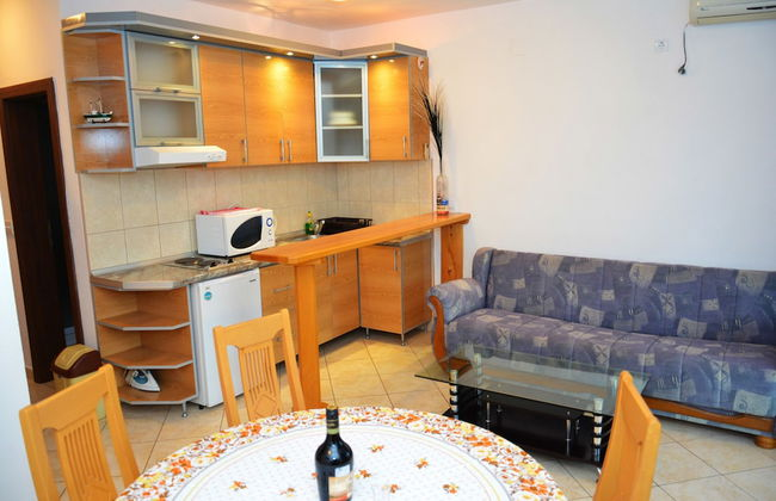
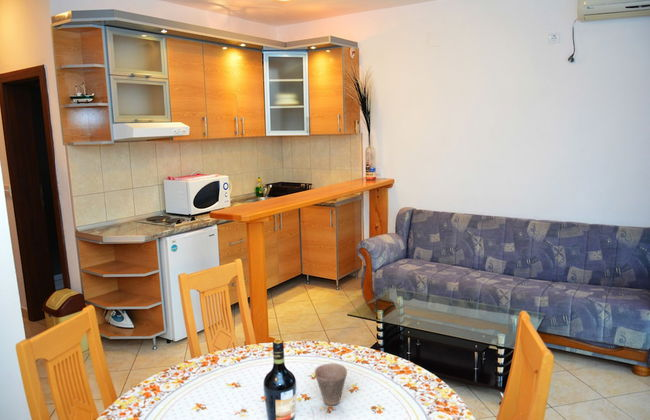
+ cup [314,362,348,406]
